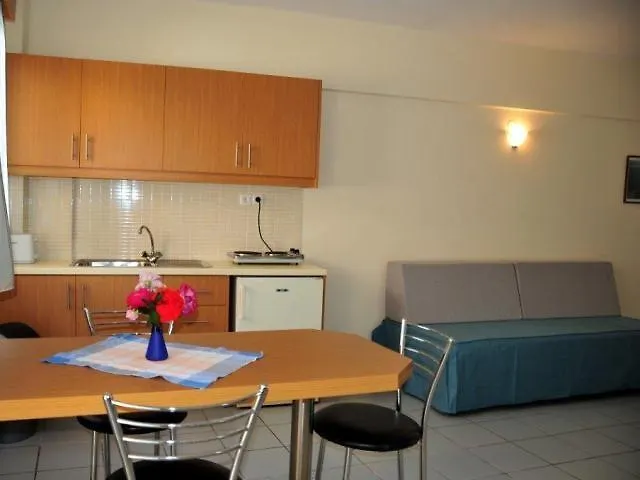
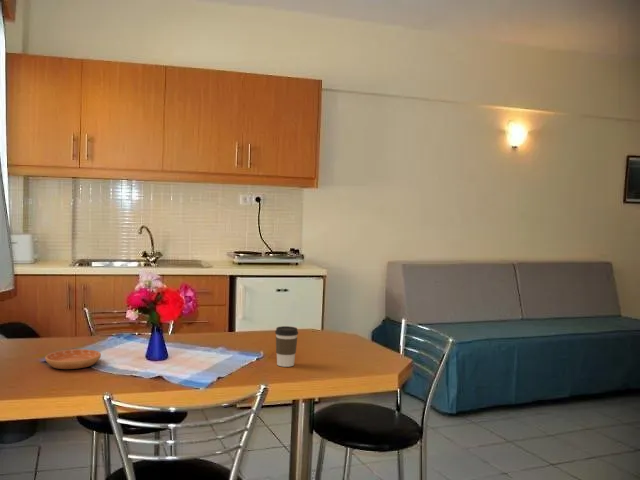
+ saucer [44,348,102,370]
+ coffee cup [274,325,299,368]
